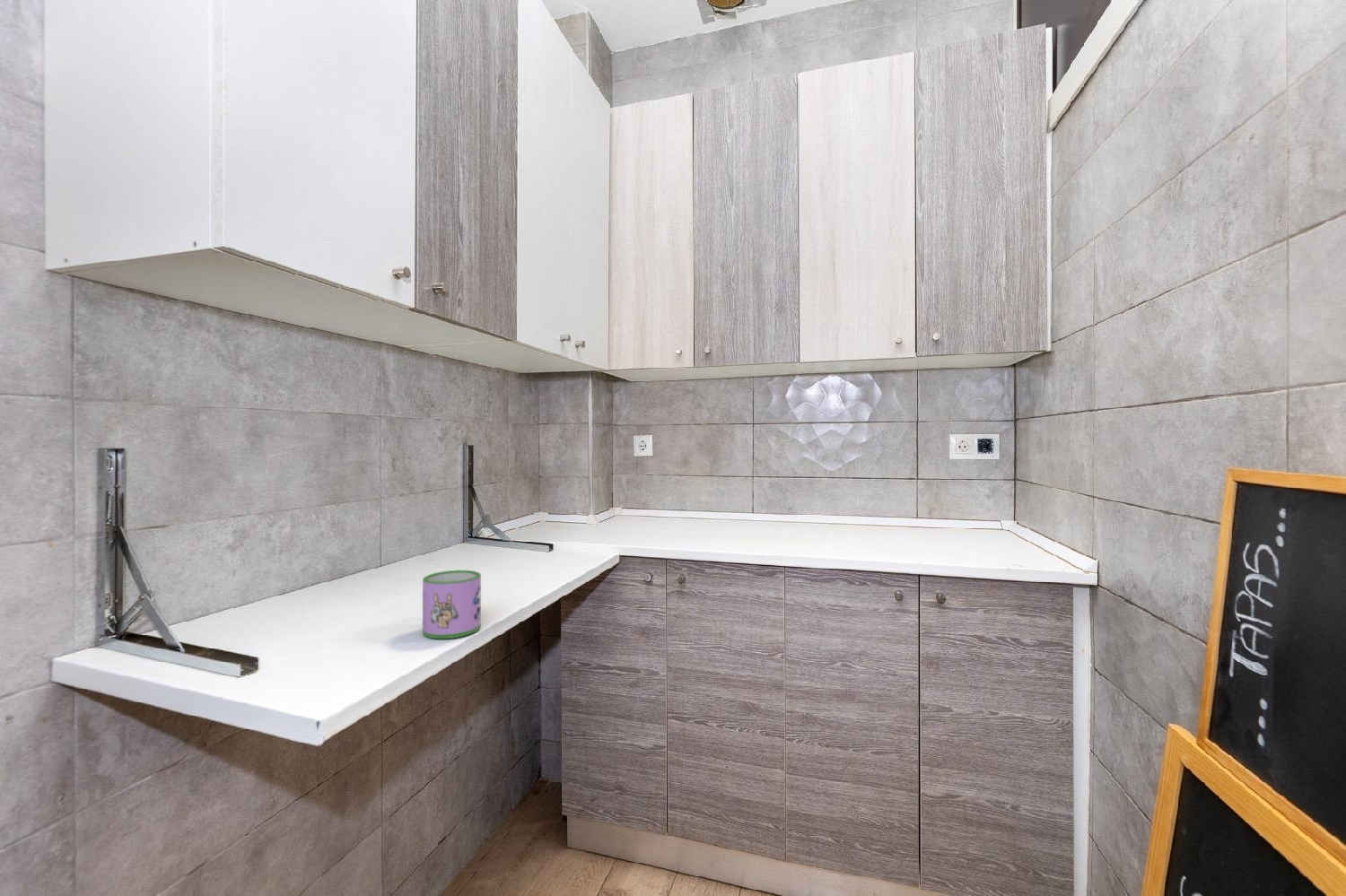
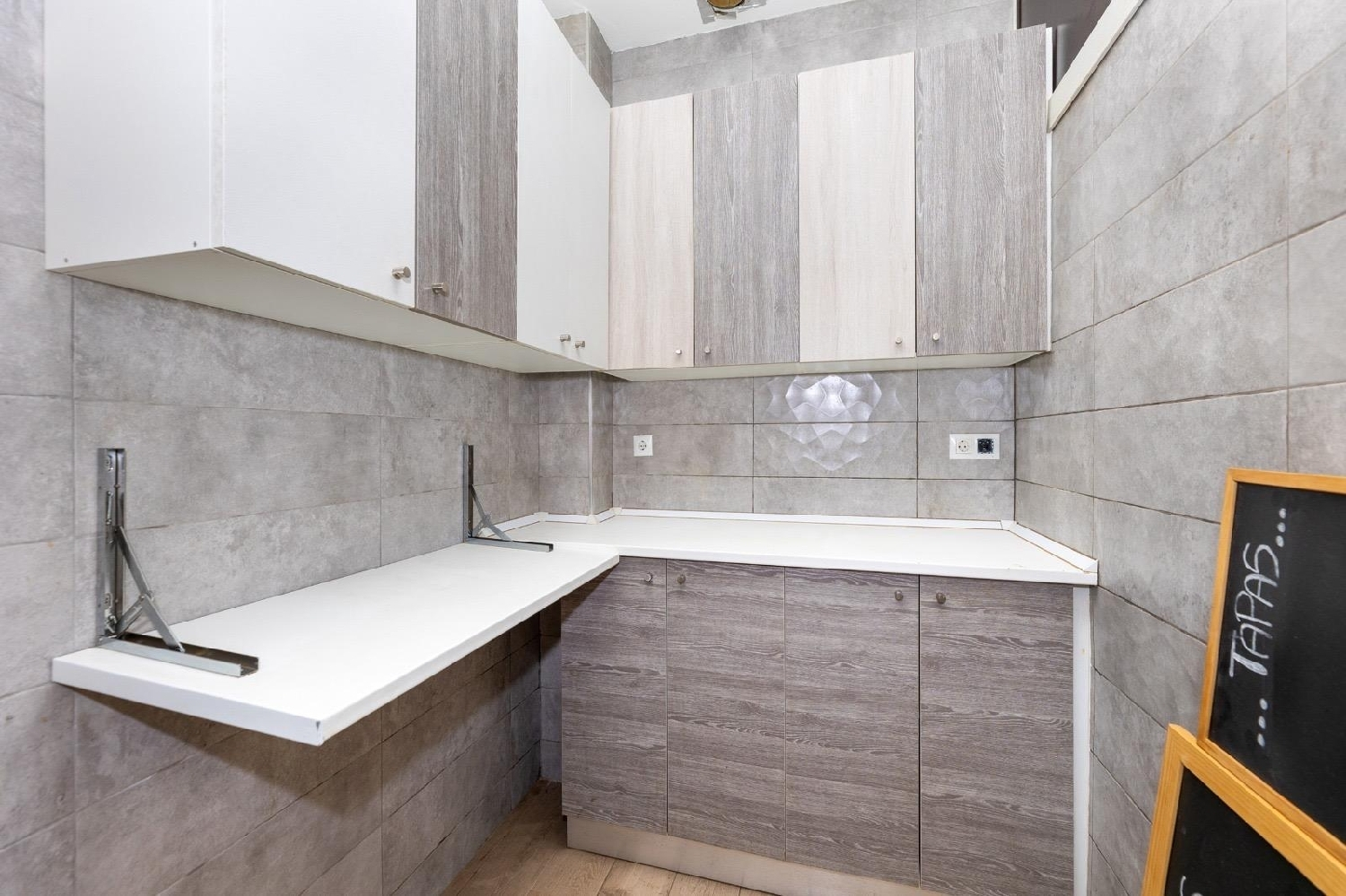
- mug [422,570,482,639]
